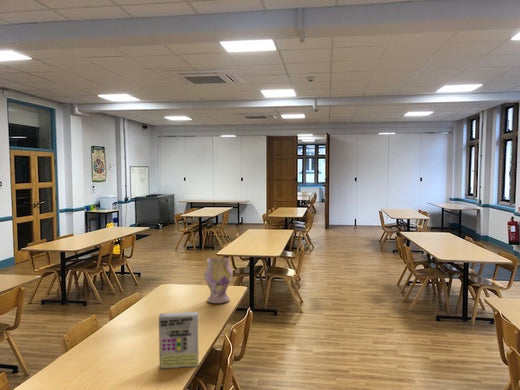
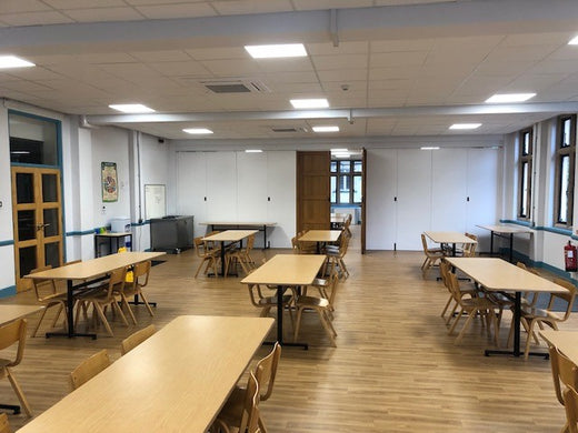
- cereal box [158,311,200,370]
- vase [203,256,233,304]
